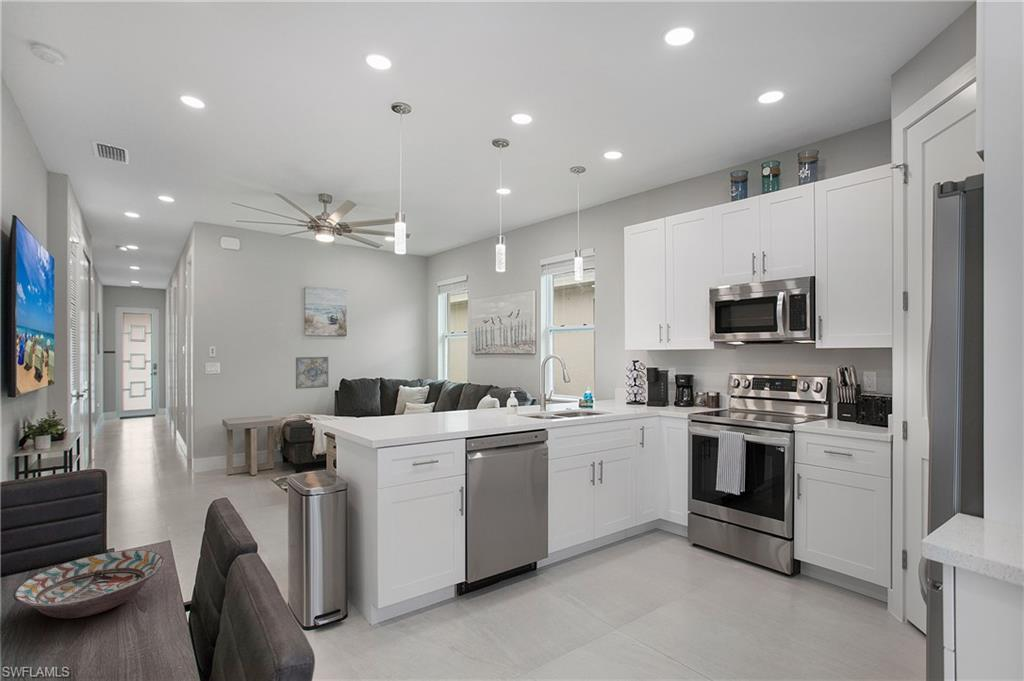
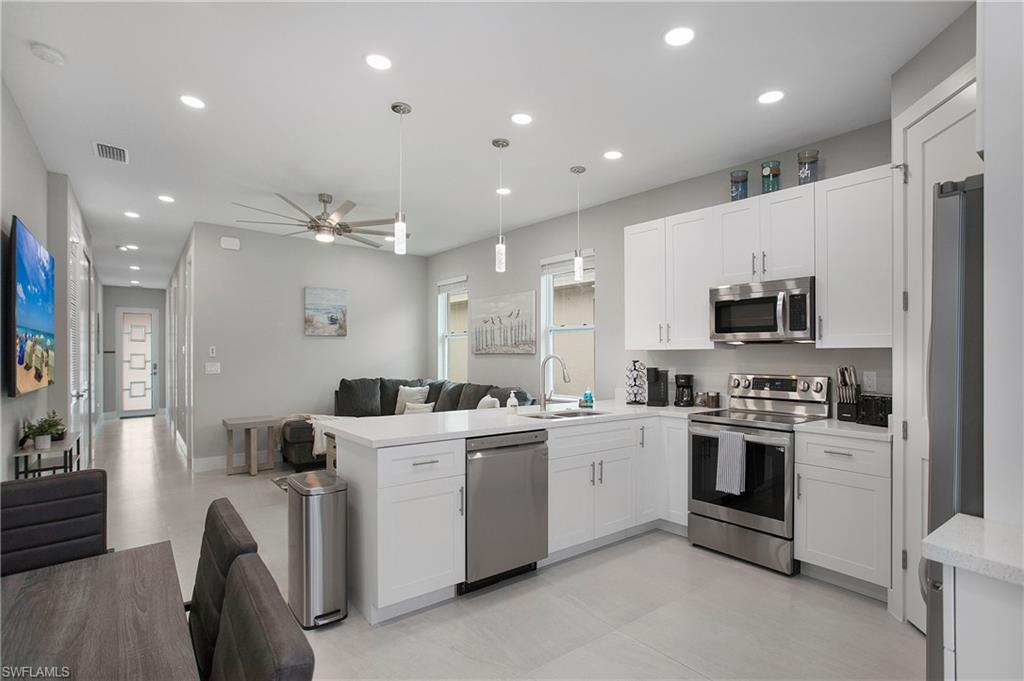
- wall art [295,356,329,390]
- decorative bowl [12,549,165,619]
